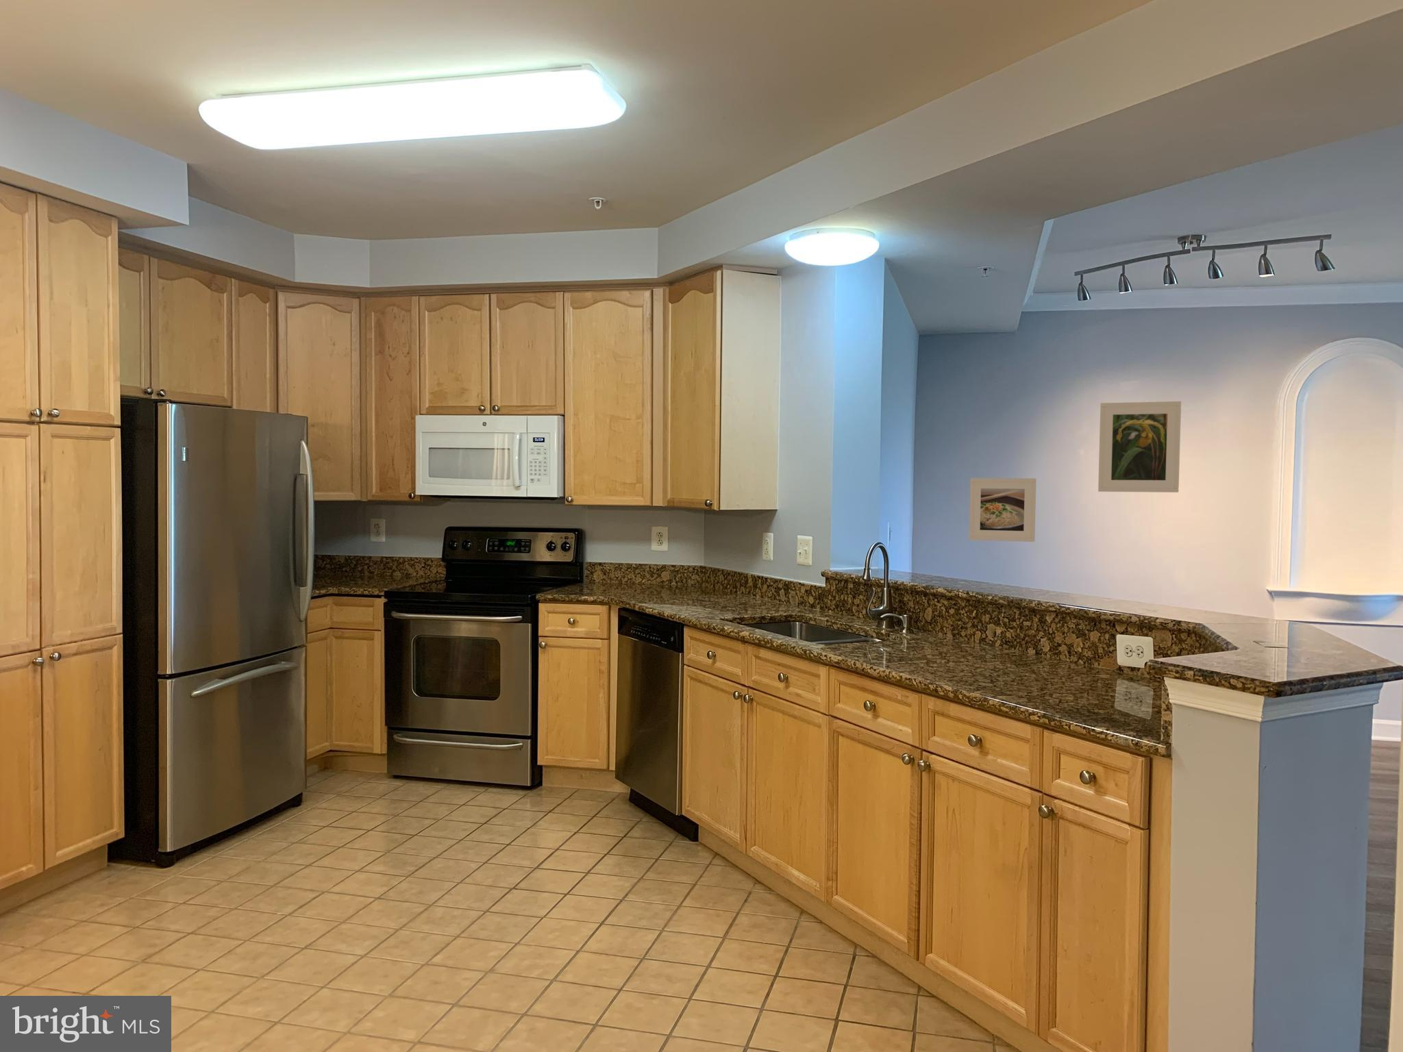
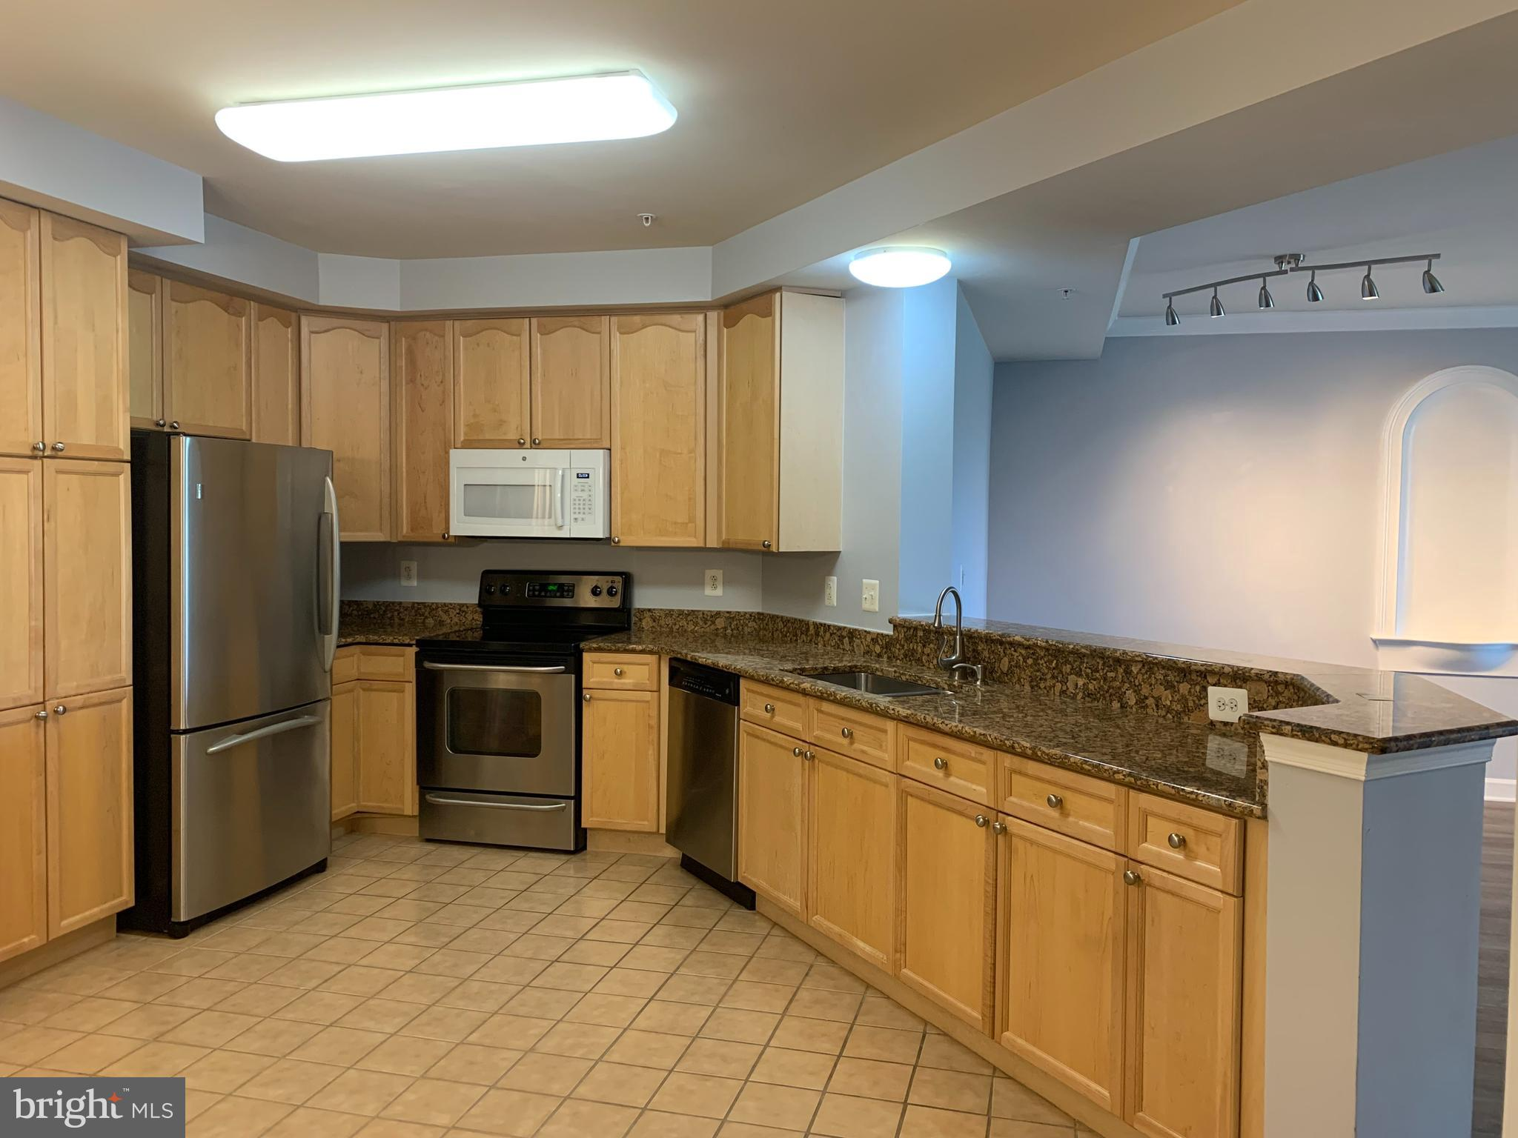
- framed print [969,477,1036,543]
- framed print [1097,401,1182,493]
